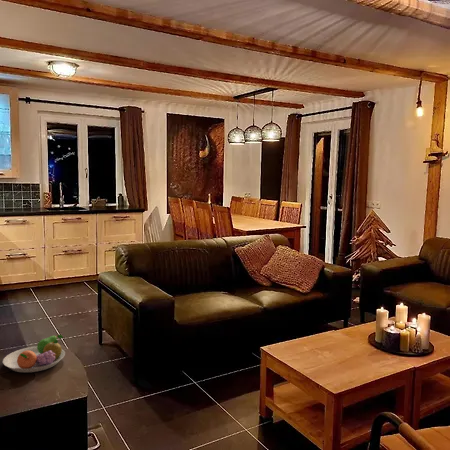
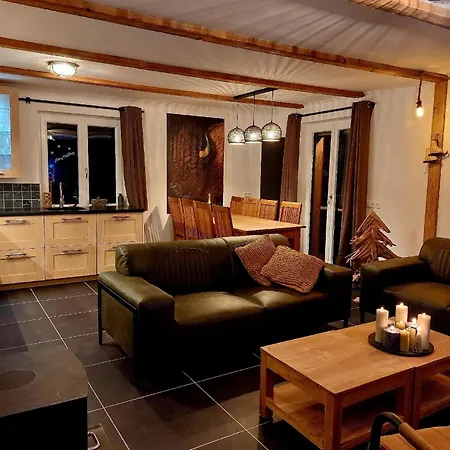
- fruit bowl [2,334,66,373]
